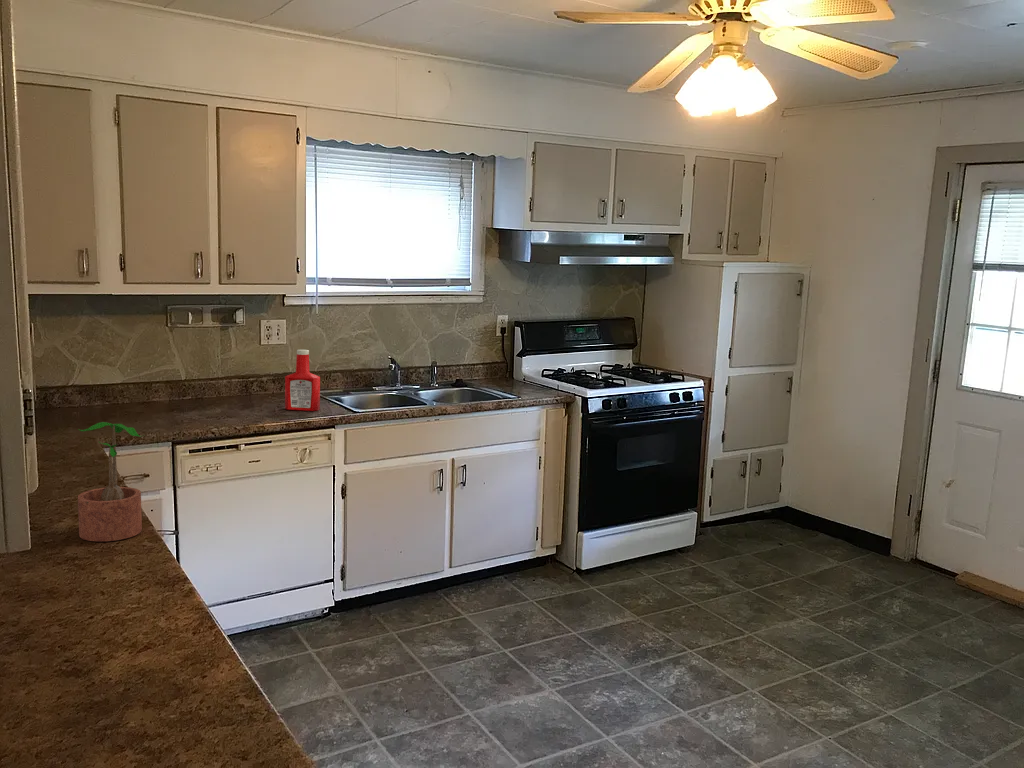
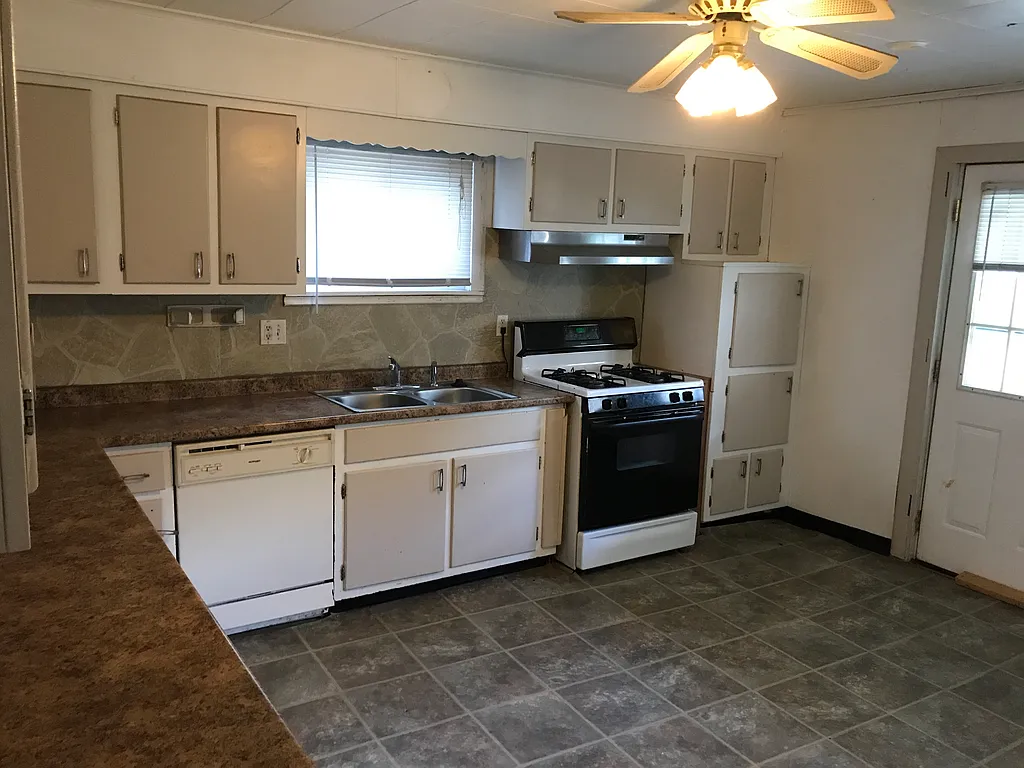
- soap bottle [284,349,321,412]
- potted plant [77,421,145,542]
